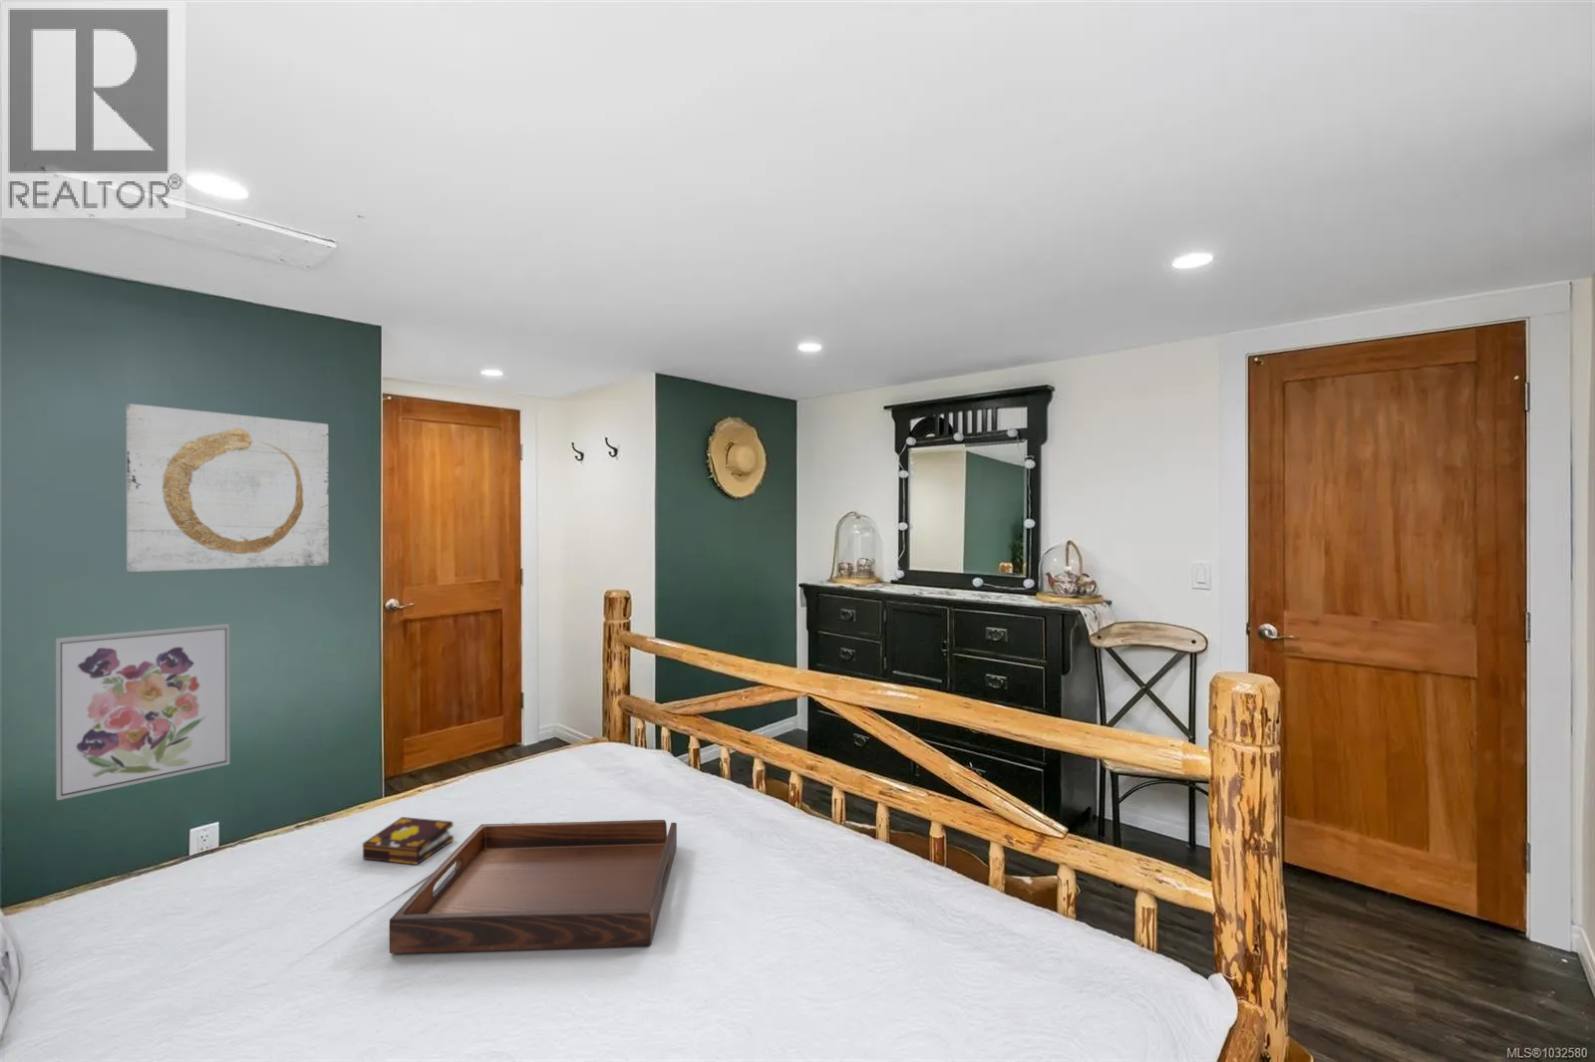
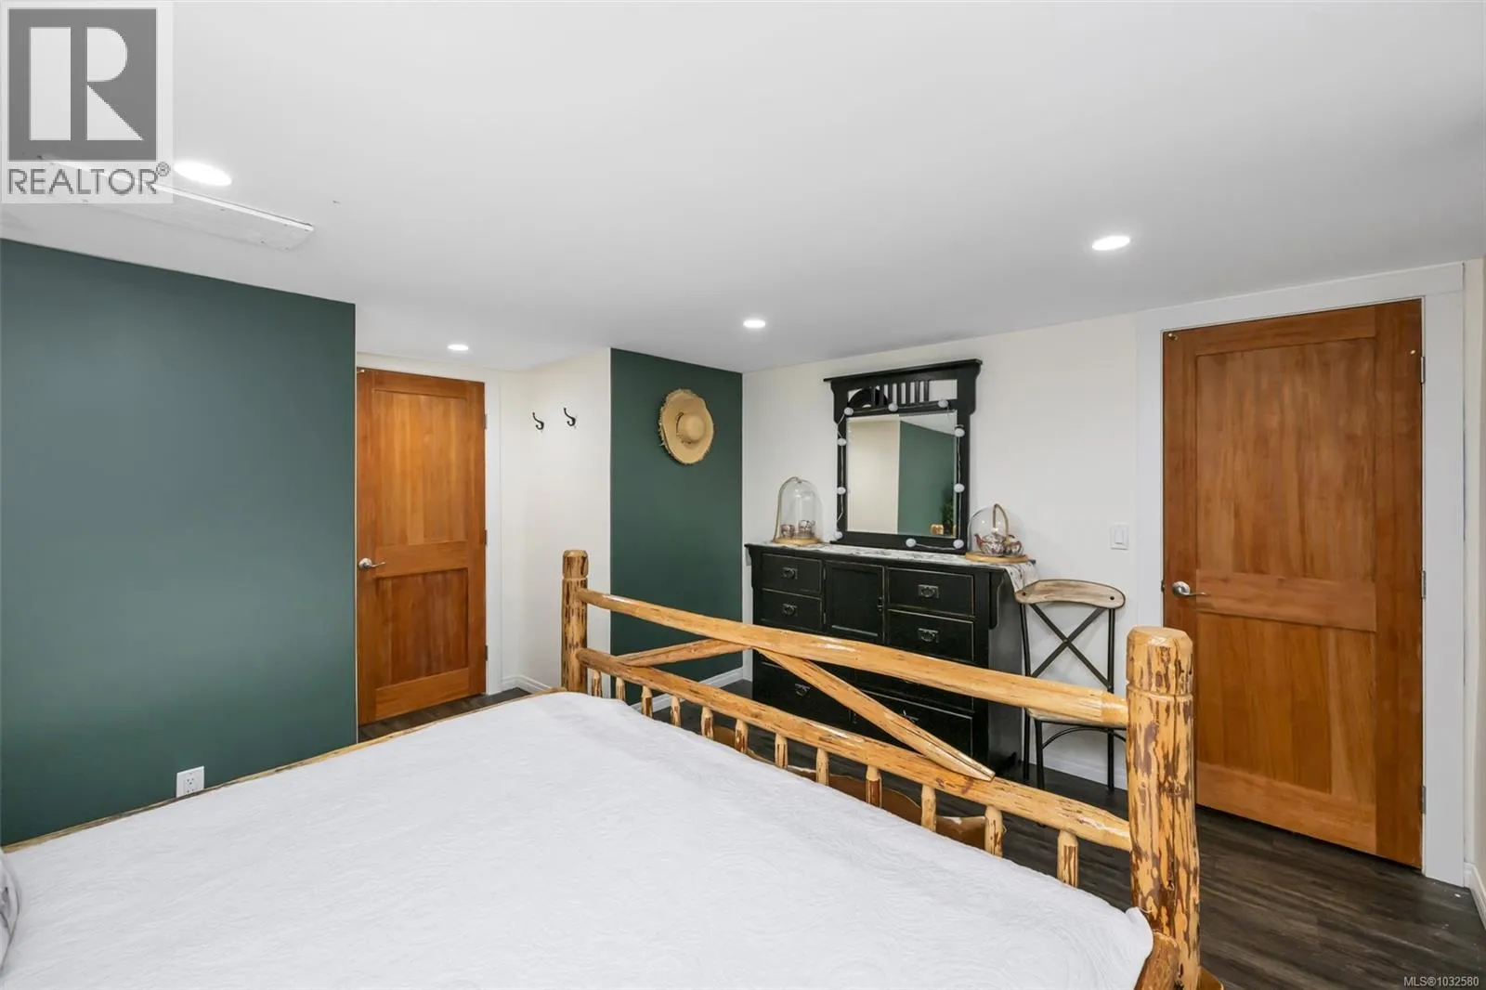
- wall art [126,403,330,572]
- book [362,815,454,865]
- serving tray [389,819,678,954]
- wall art [55,622,230,801]
